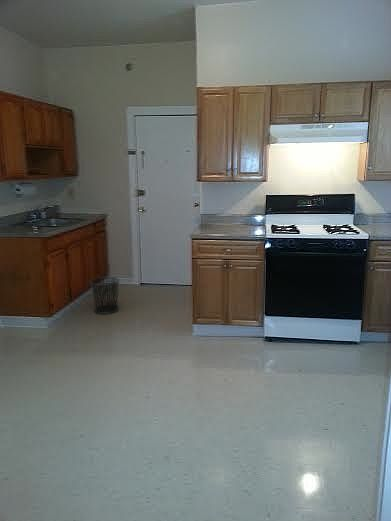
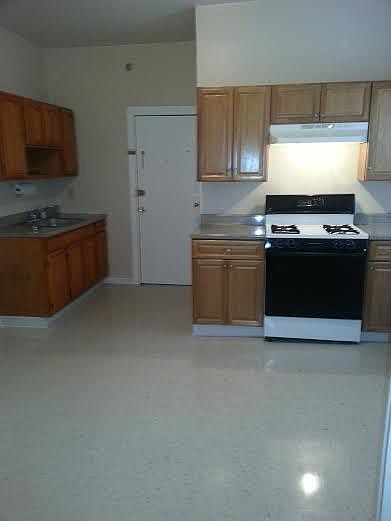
- waste bin [89,276,121,315]
